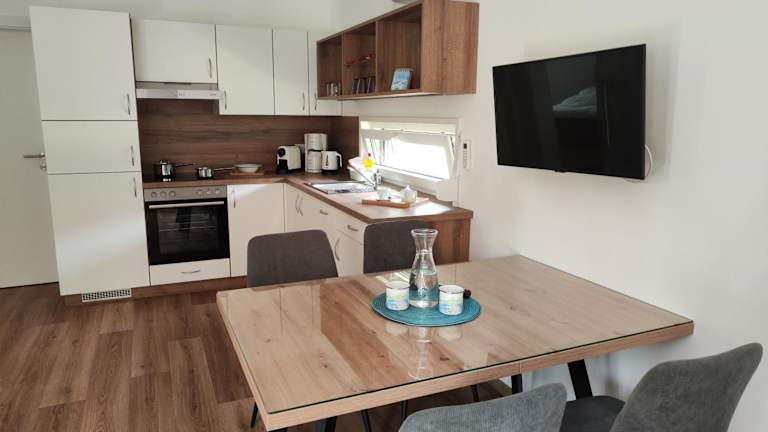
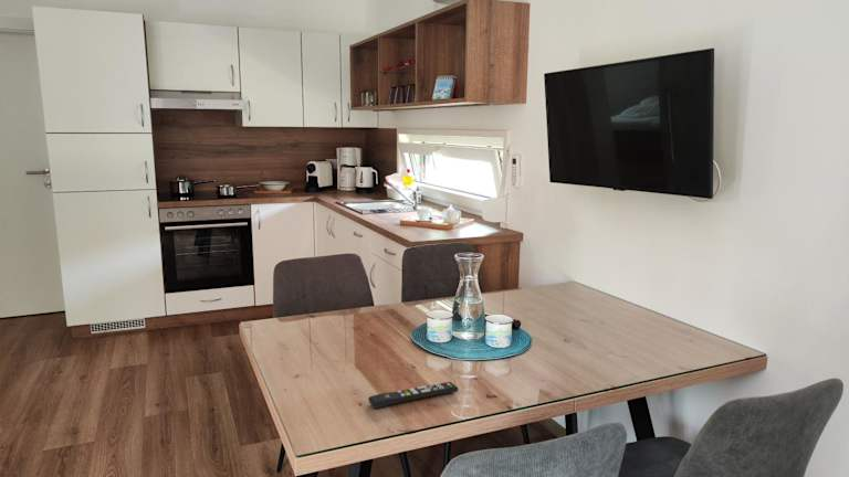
+ remote control [367,381,459,410]
